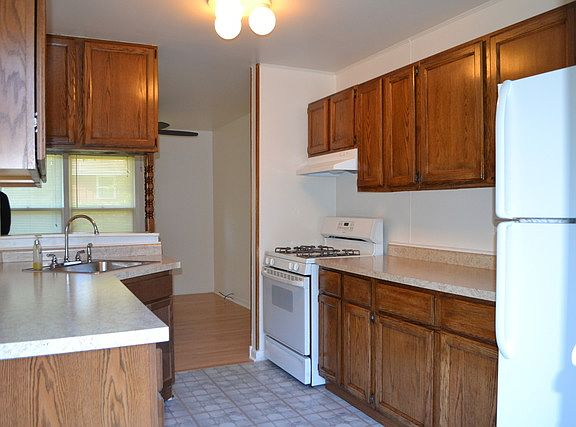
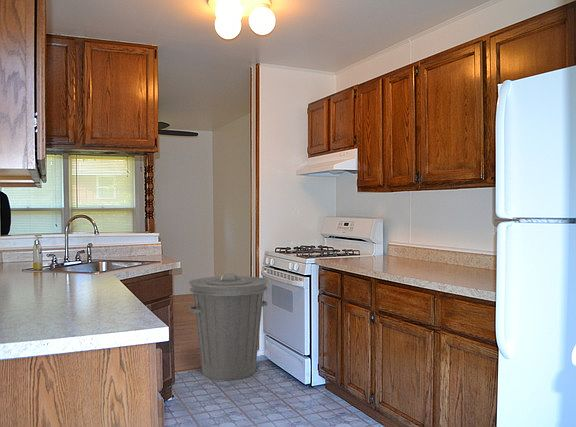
+ trash can [188,273,269,381]
